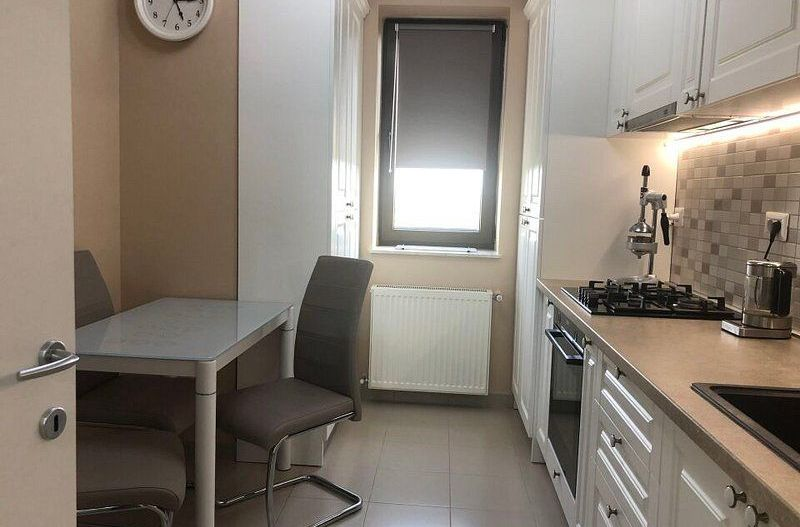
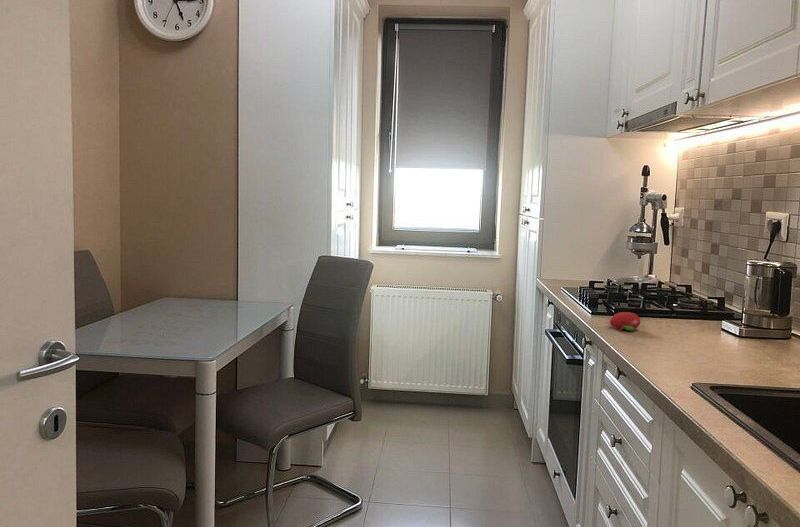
+ fruit [609,311,641,332]
